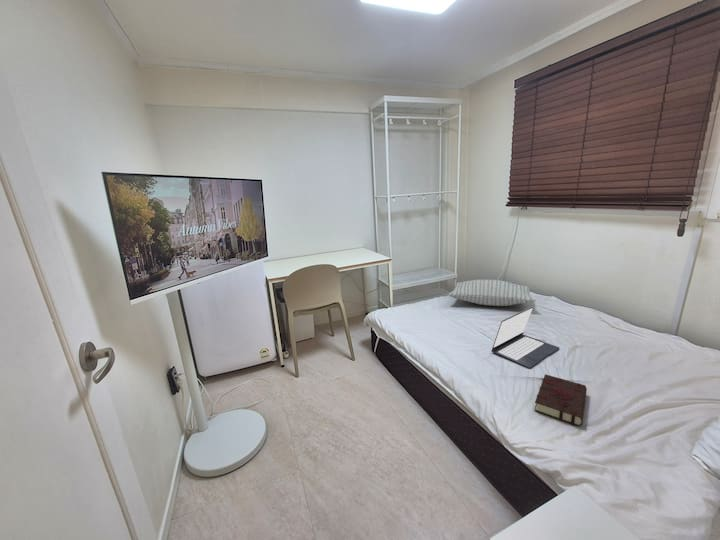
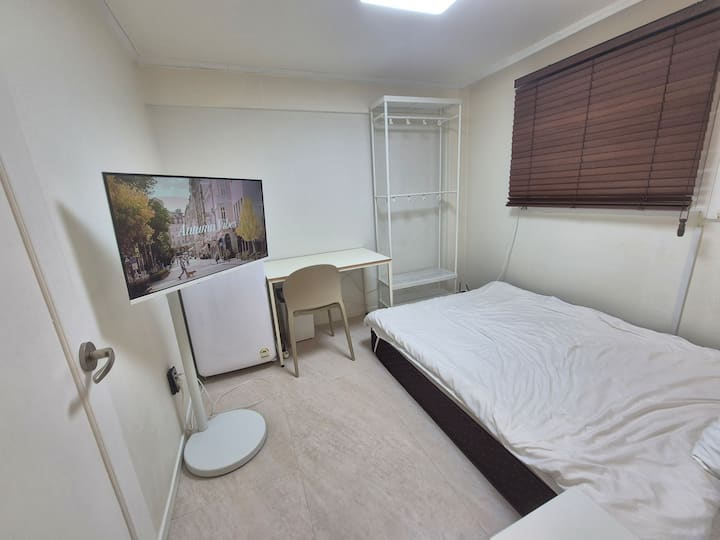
- book [534,373,588,427]
- pillow [448,278,536,307]
- laptop [490,306,560,369]
